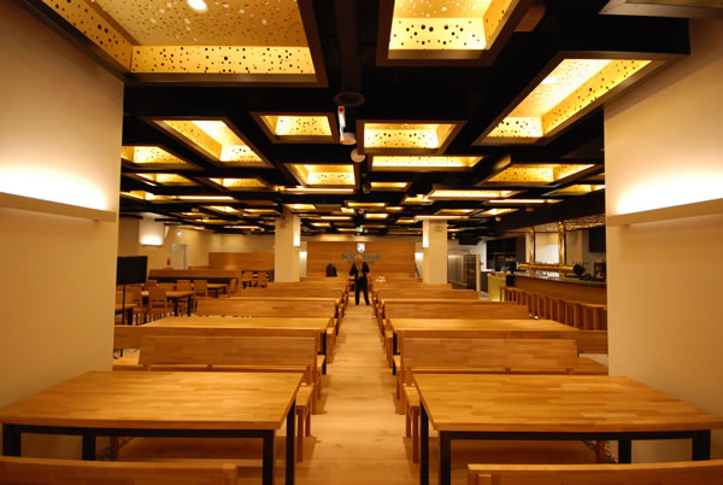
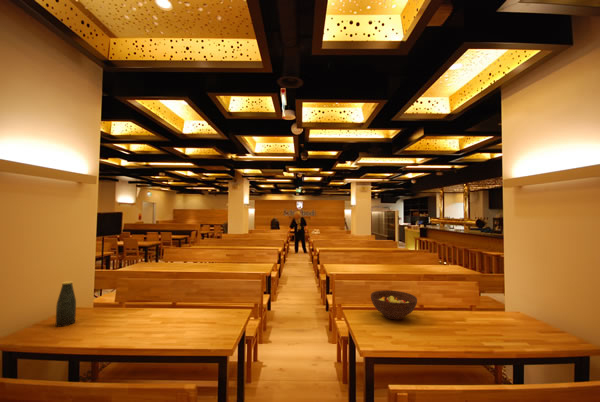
+ bottle [55,280,77,328]
+ fruit bowl [370,289,418,321]
